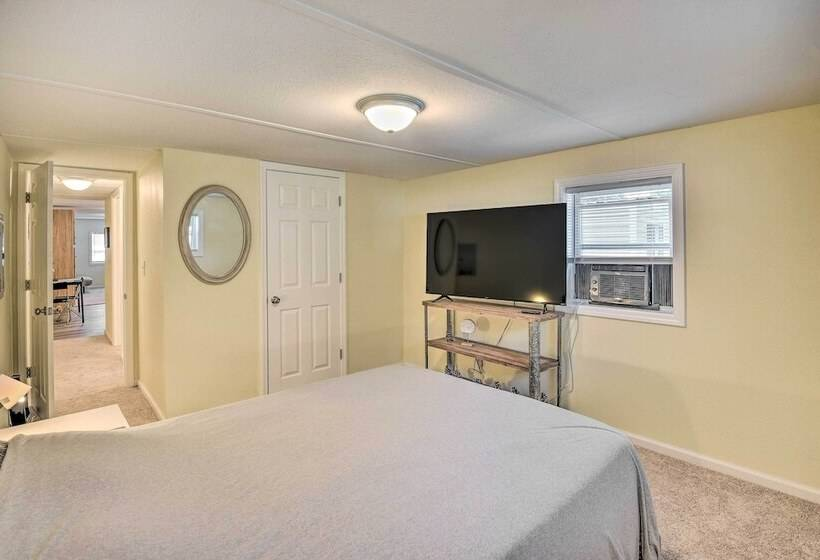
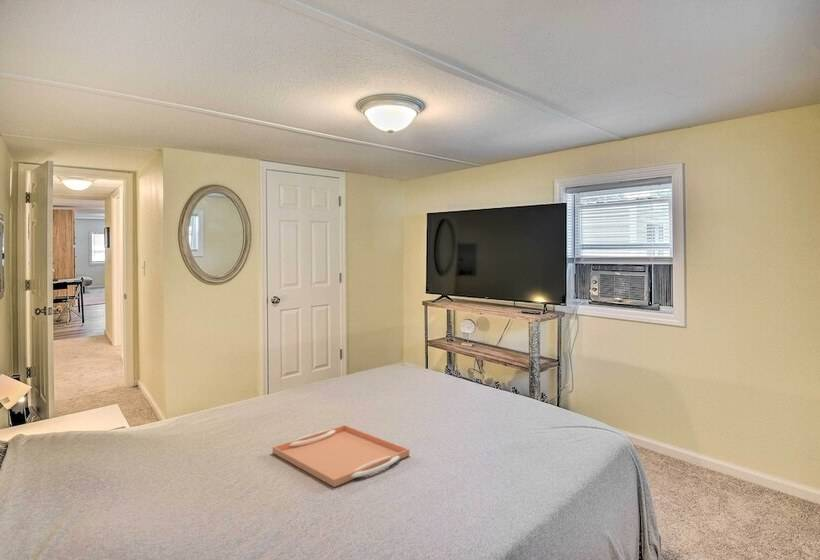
+ serving tray [272,424,410,488]
